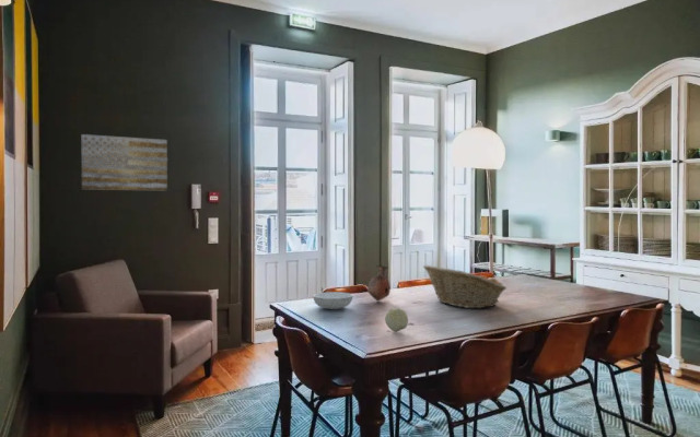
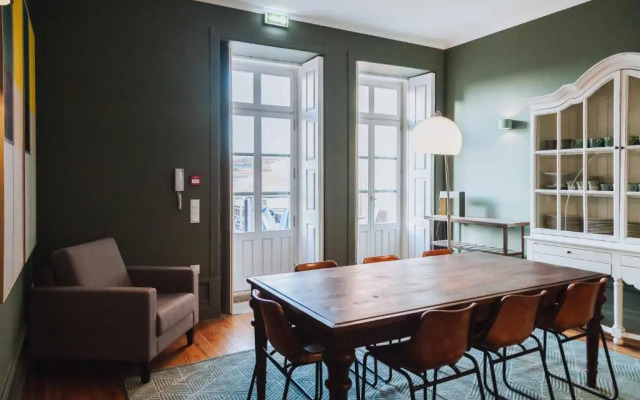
- fruit [384,307,409,333]
- fruit basket [422,264,508,309]
- vase [366,264,392,303]
- wall art [81,133,168,192]
- serving bowl [312,291,354,310]
